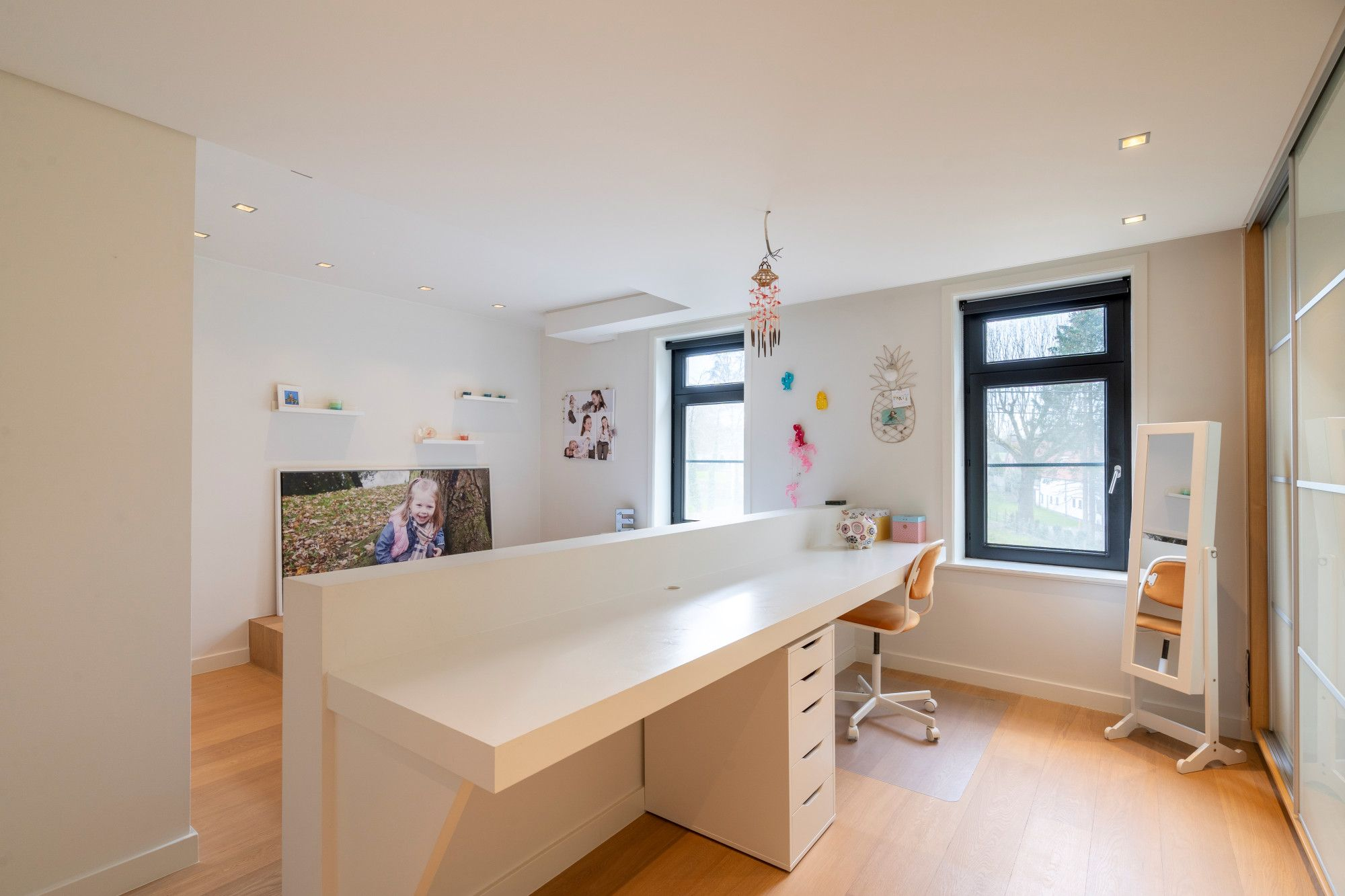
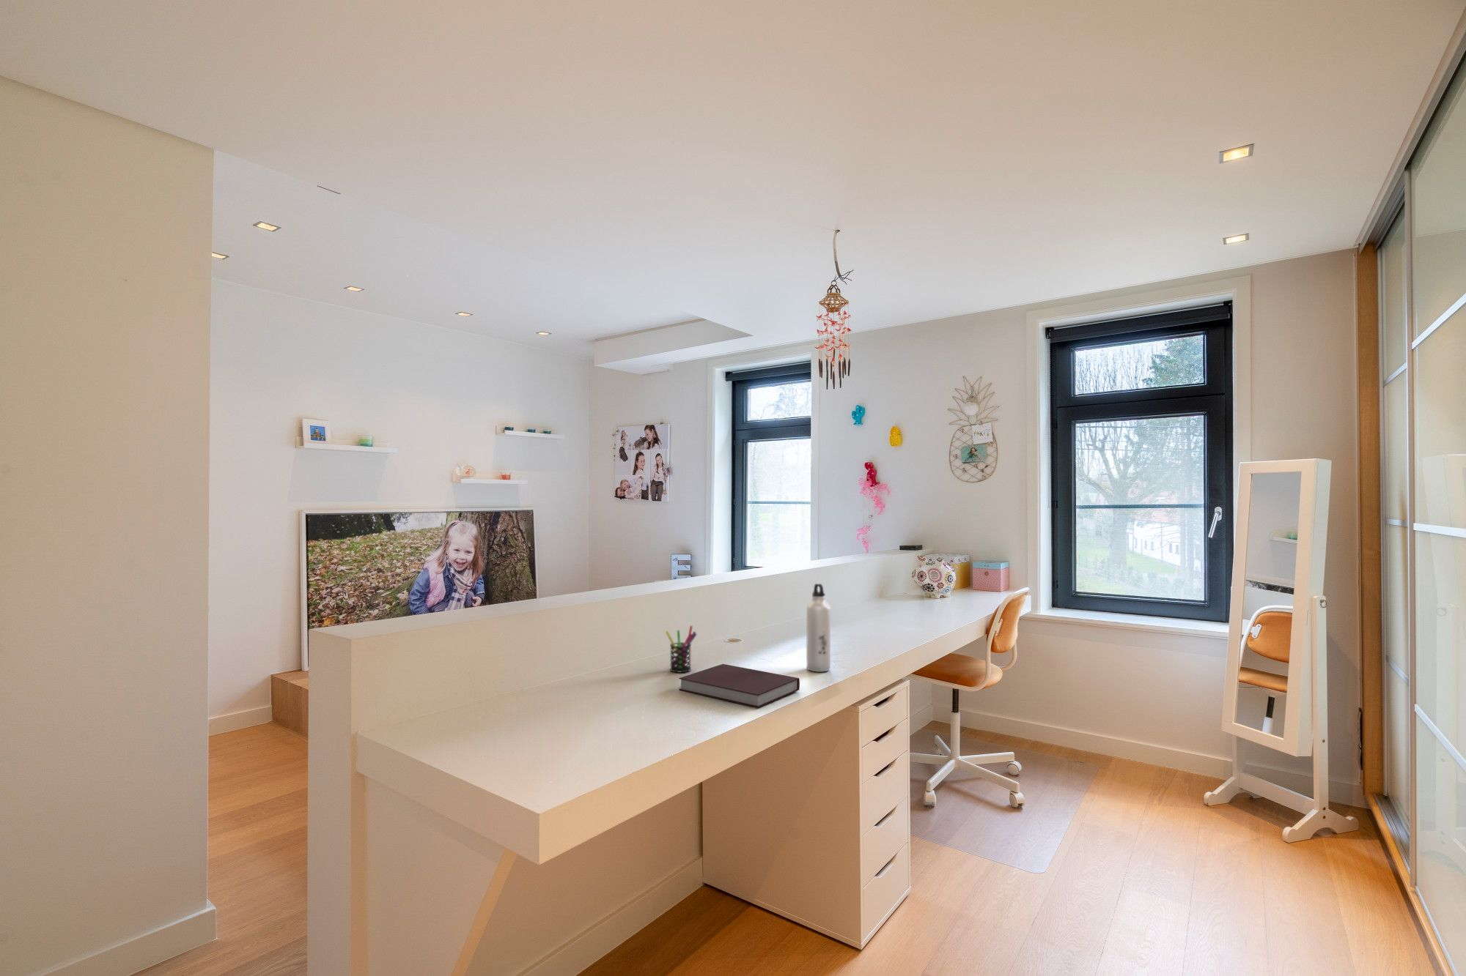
+ pen holder [665,624,698,673]
+ water bottle [805,583,832,673]
+ notebook [678,663,800,708]
